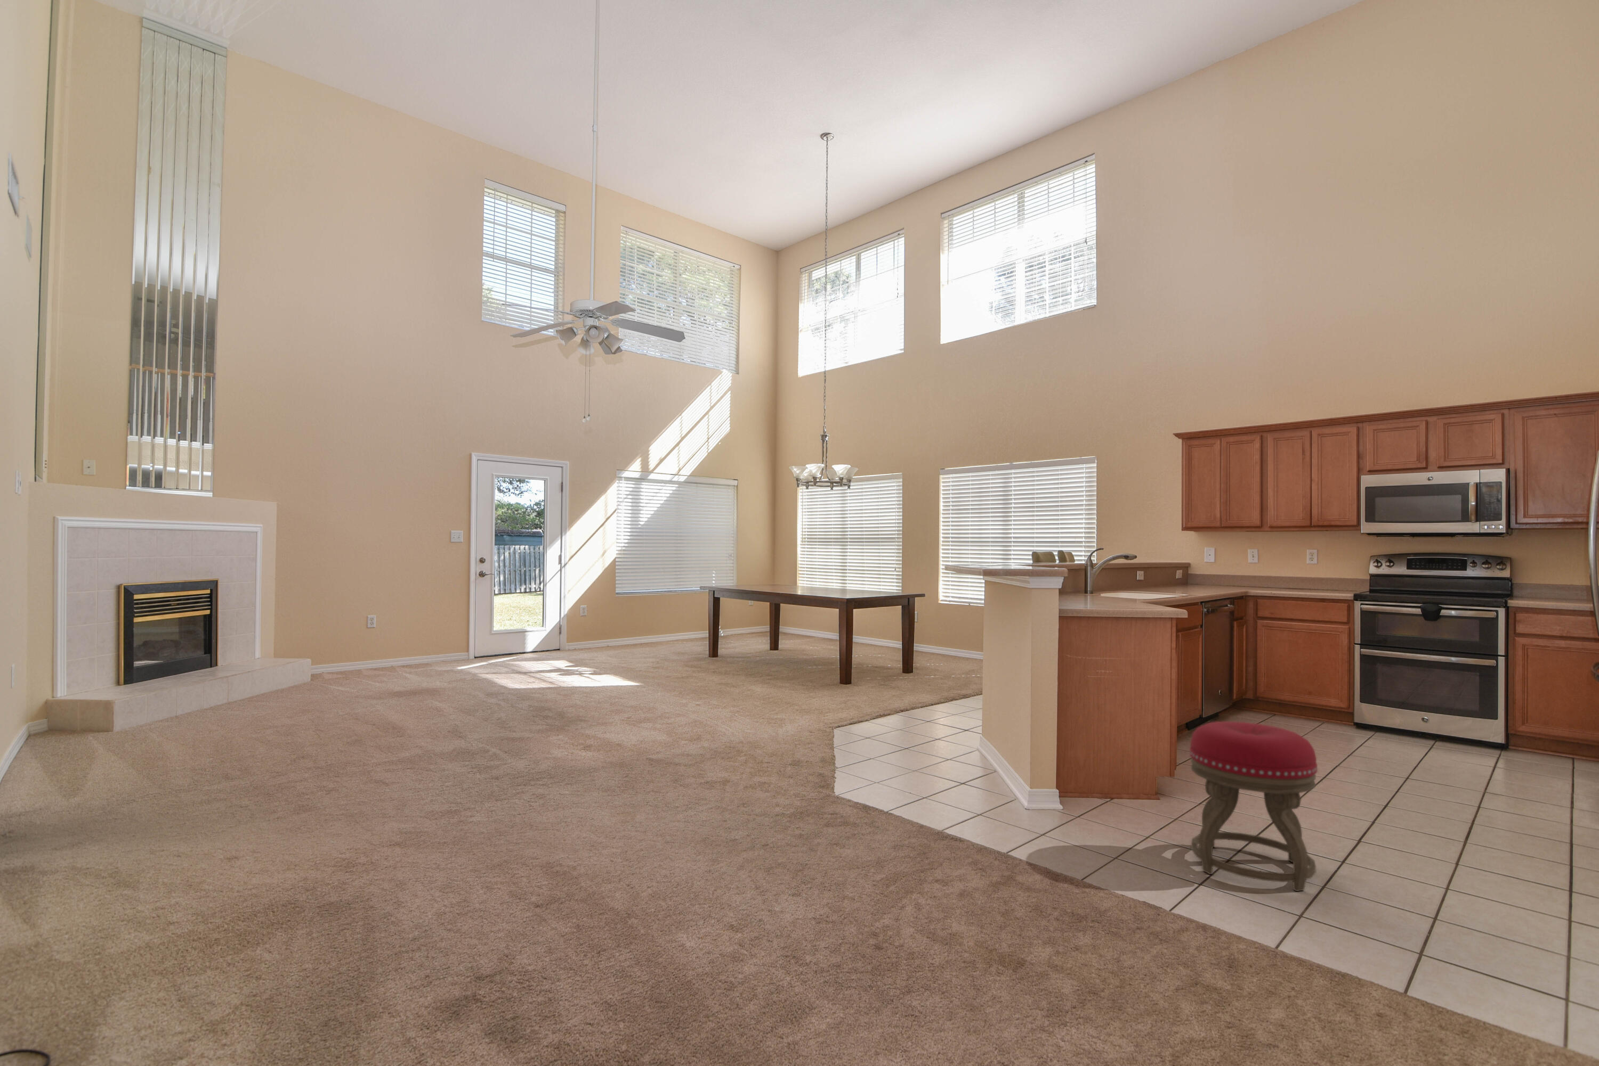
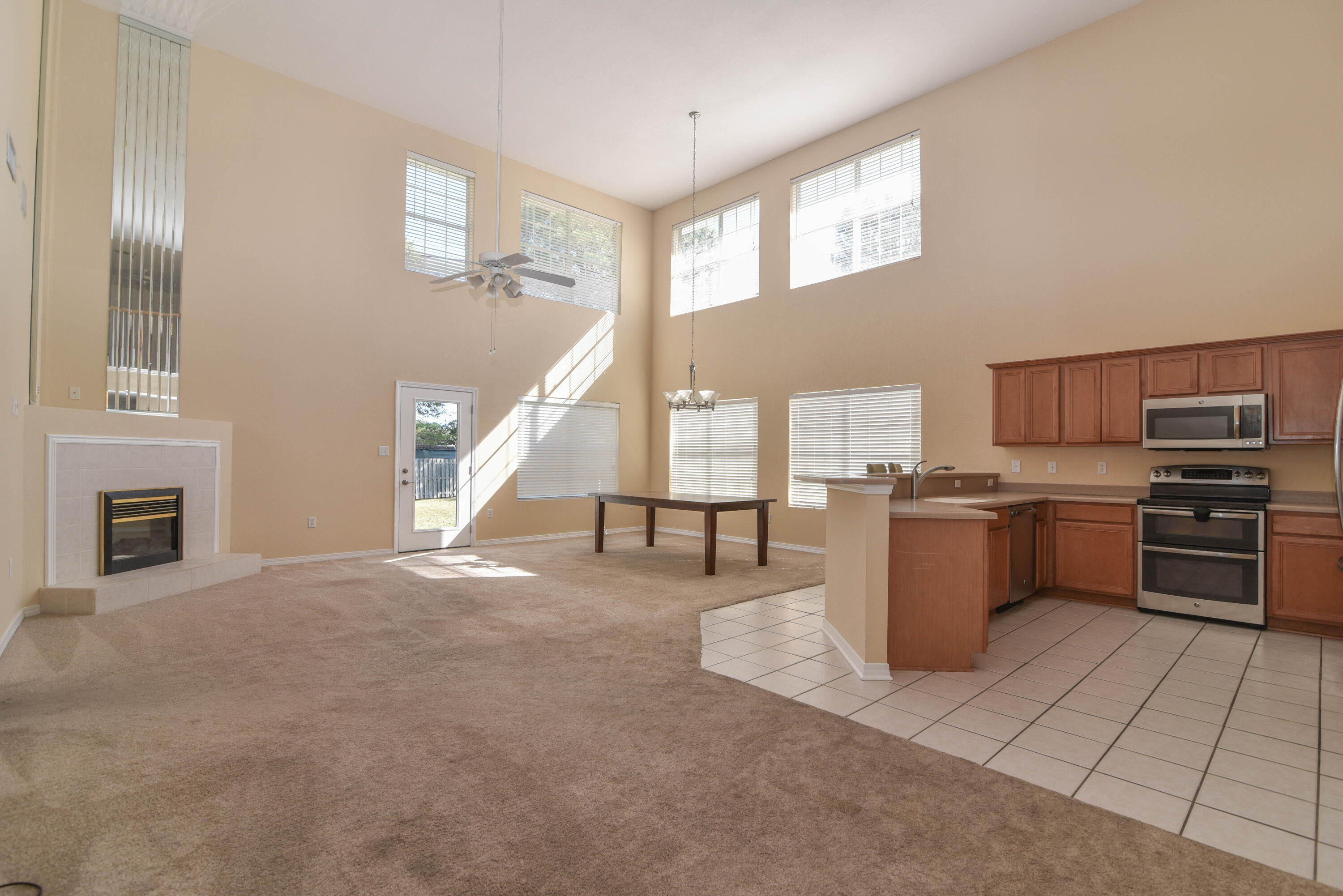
- stool [1189,721,1318,892]
